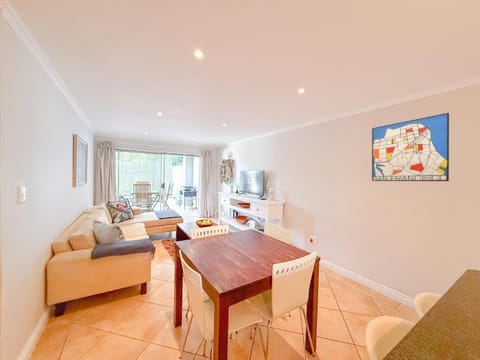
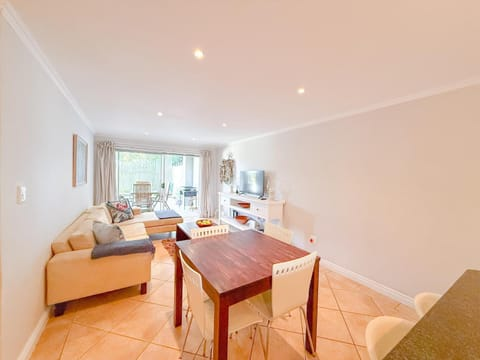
- wall art [371,112,450,182]
